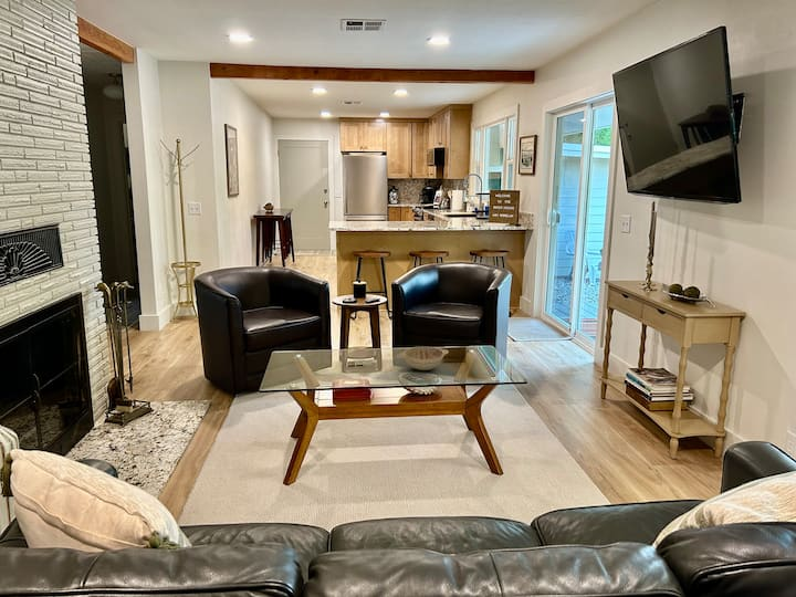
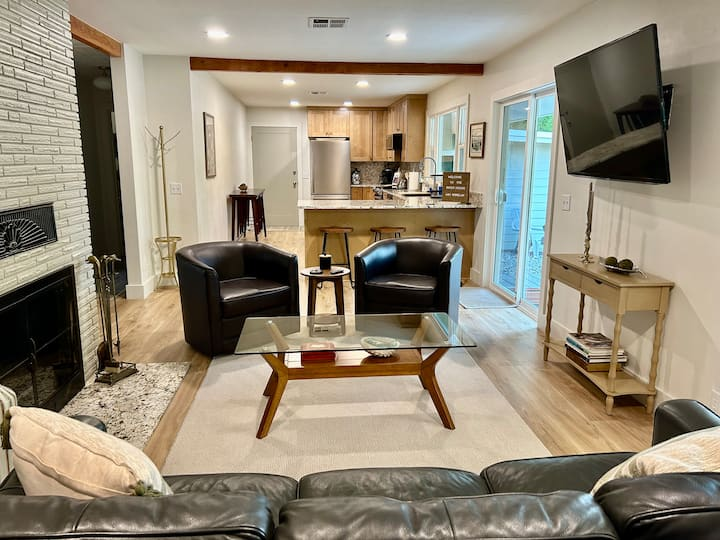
- decorative bowl [395,345,450,371]
